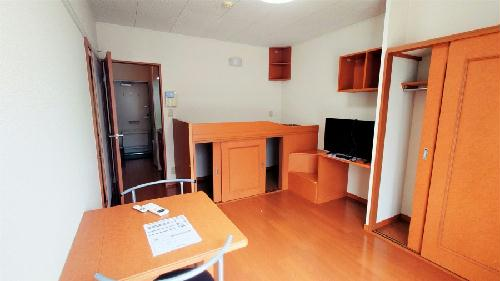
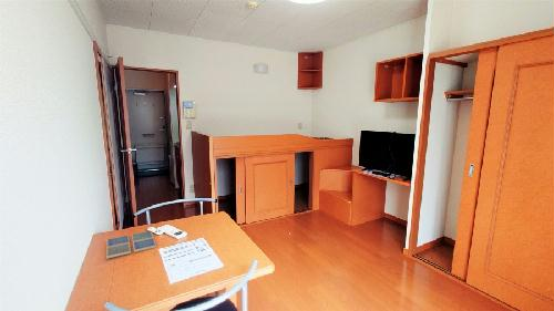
+ drink coaster [105,229,157,260]
